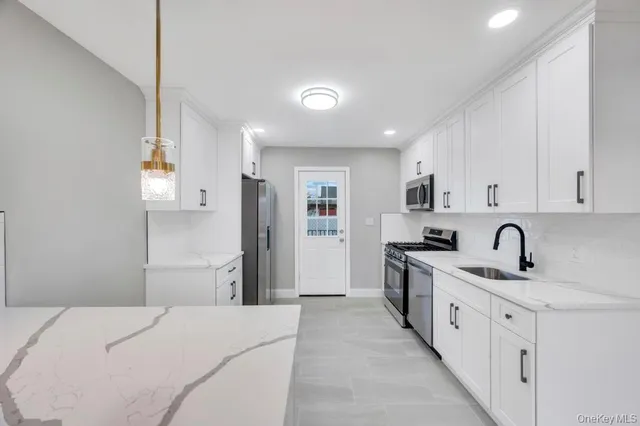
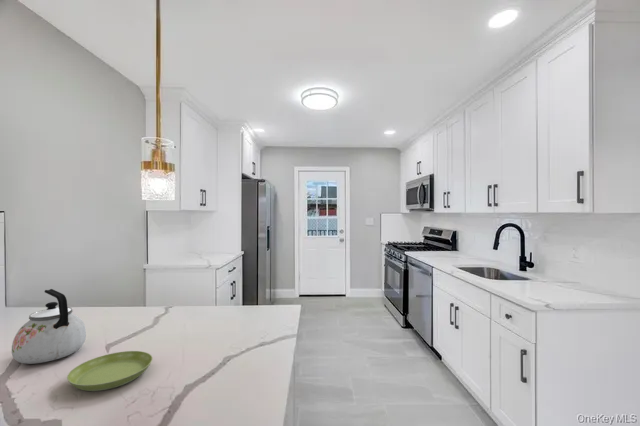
+ saucer [66,350,153,392]
+ kettle [11,288,87,365]
